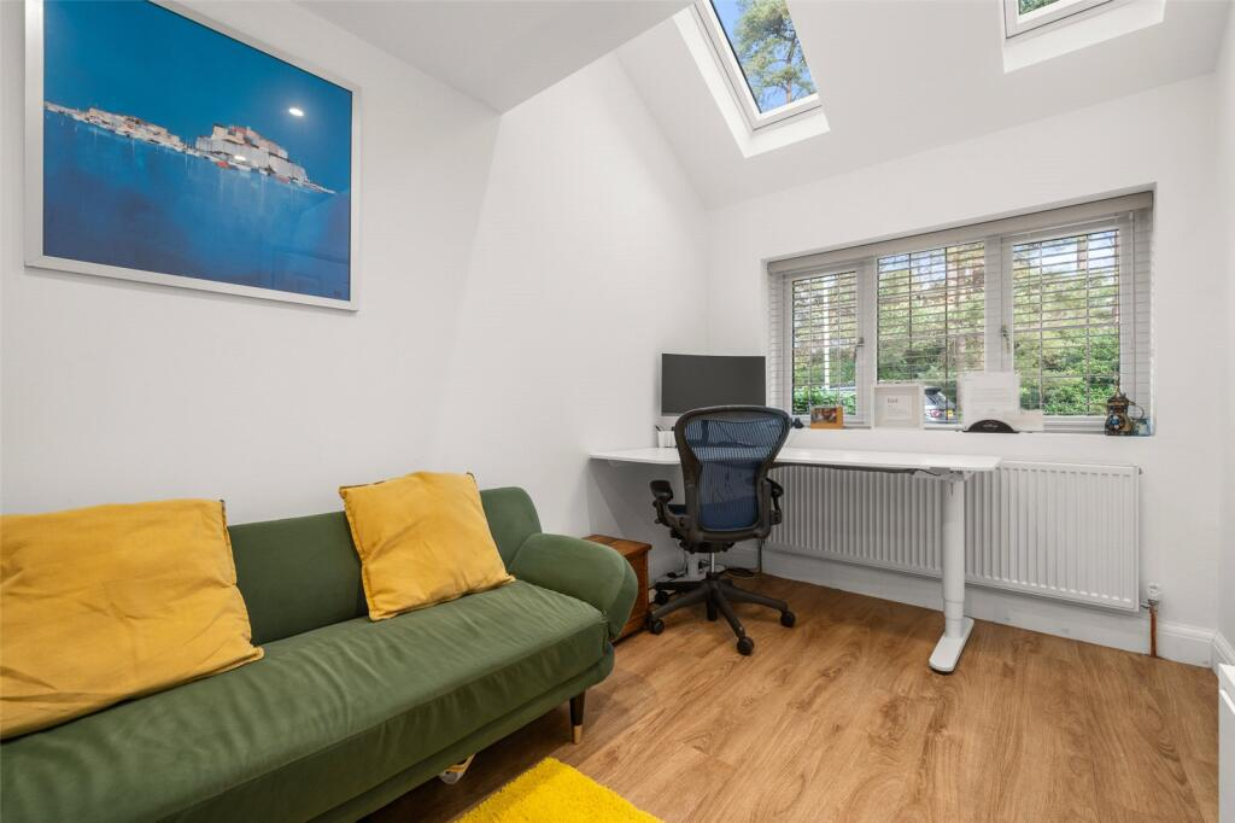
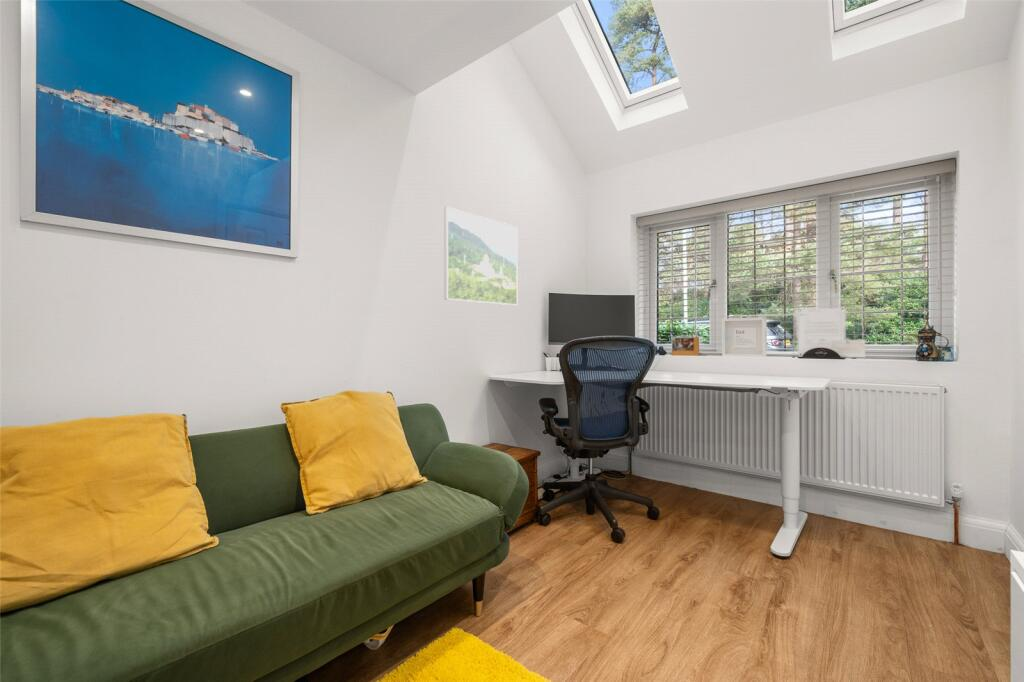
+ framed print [443,206,518,306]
